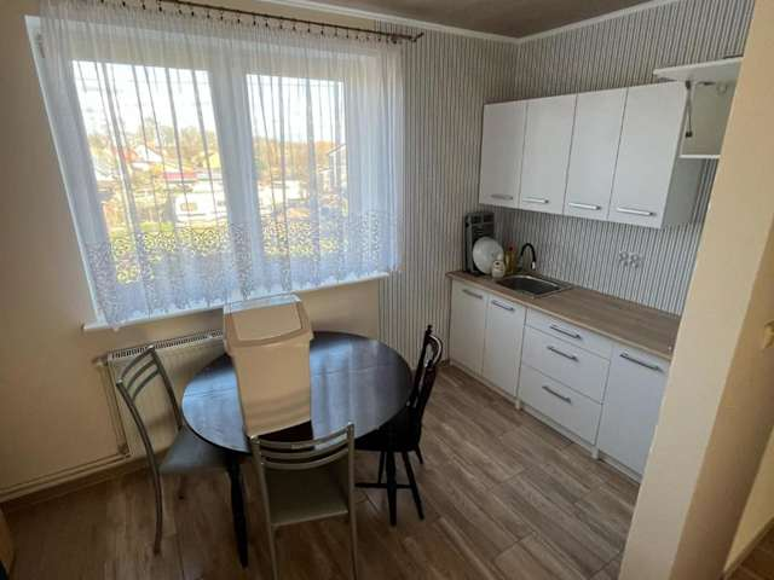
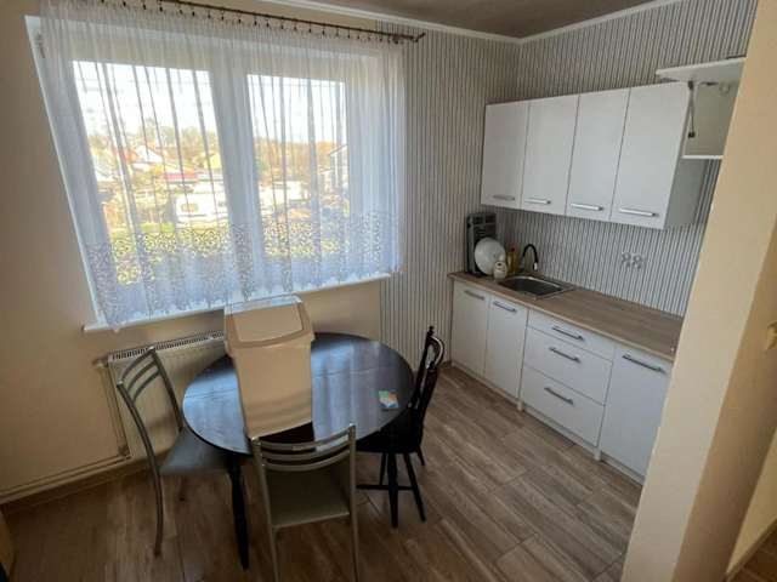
+ smartphone [376,388,401,411]
